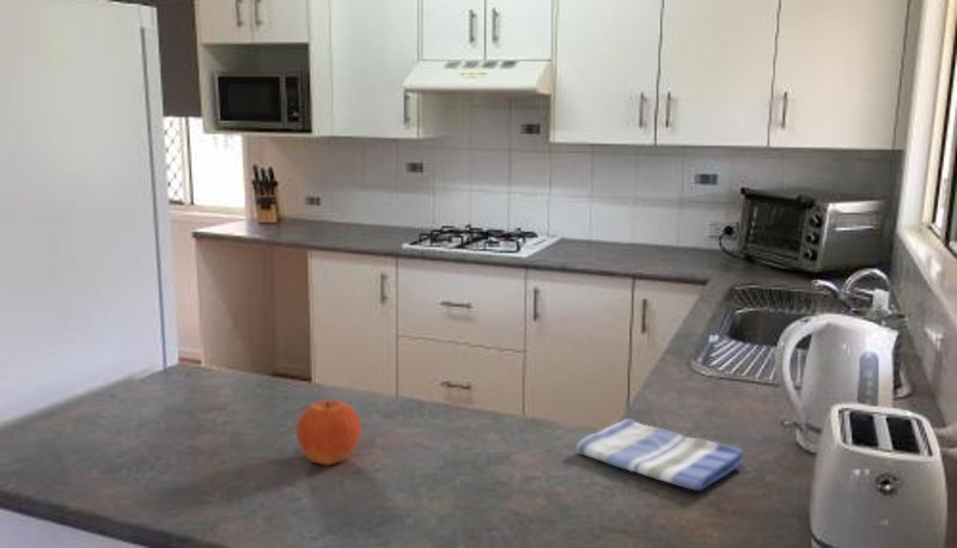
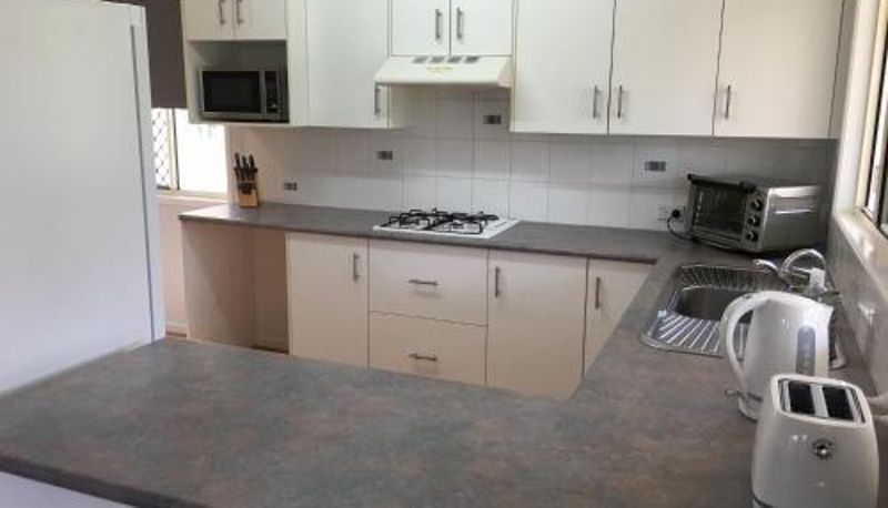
- dish towel [575,418,746,492]
- fruit [295,398,362,467]
